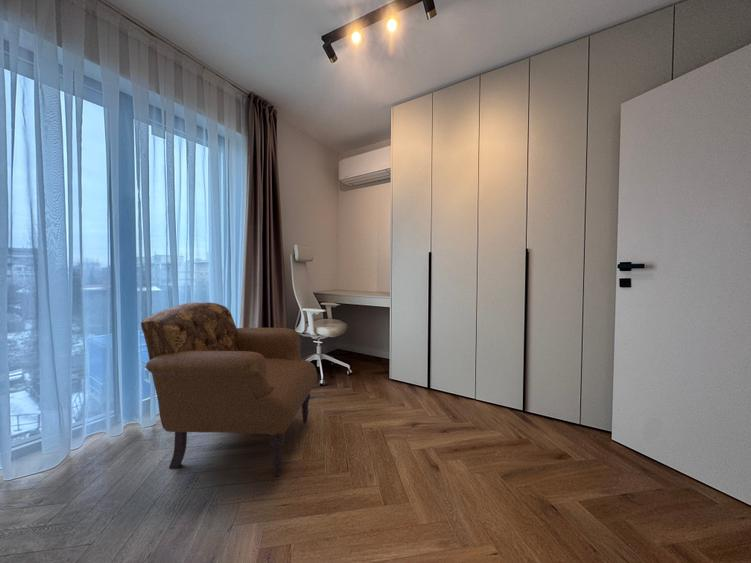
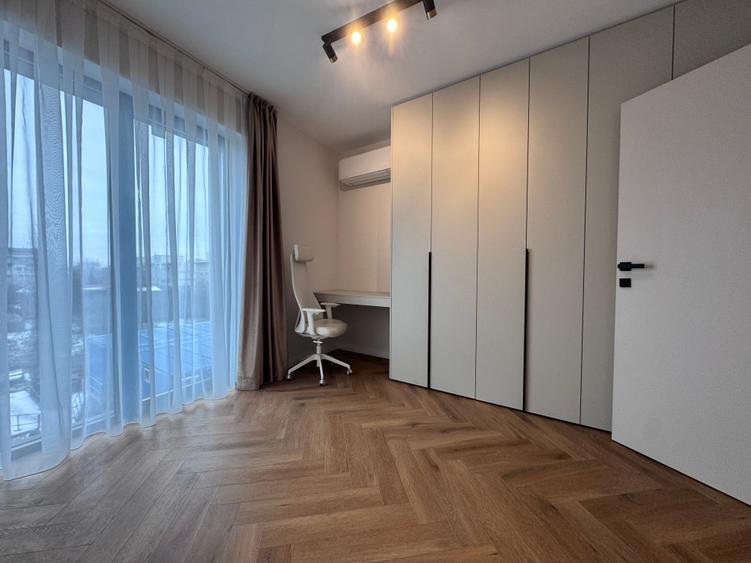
- armchair [140,301,318,478]
